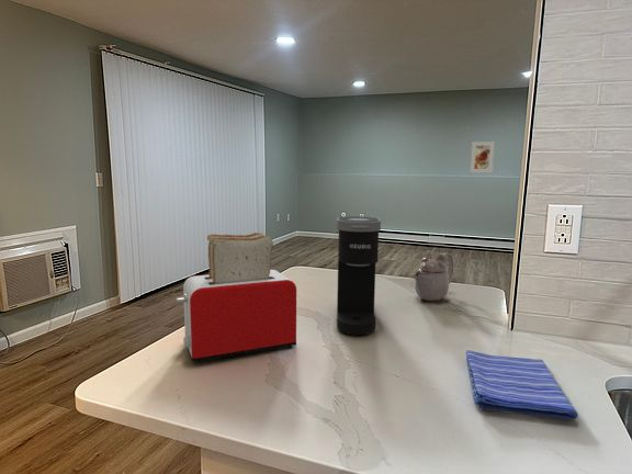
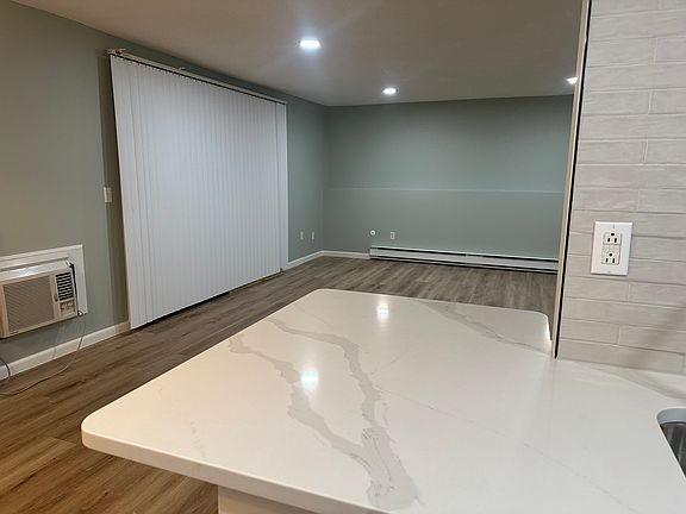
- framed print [470,140,496,173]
- toaster [176,232,297,364]
- teapot [413,251,454,303]
- dish towel [465,349,578,420]
- coffee maker [336,215,382,336]
